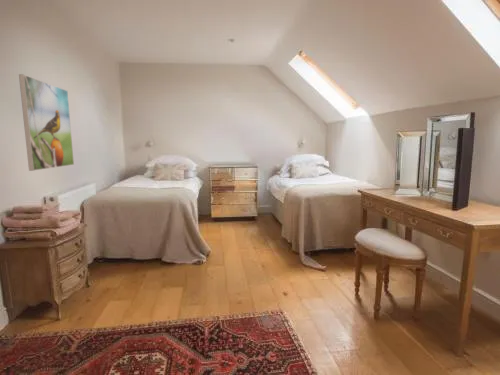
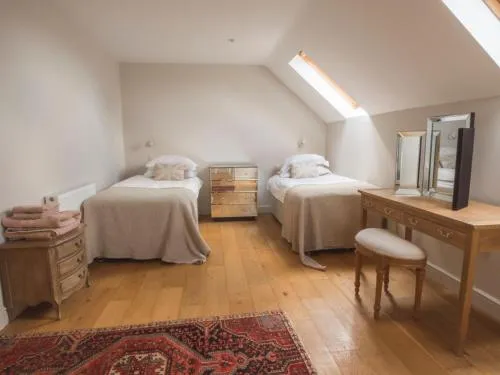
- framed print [18,73,75,172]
